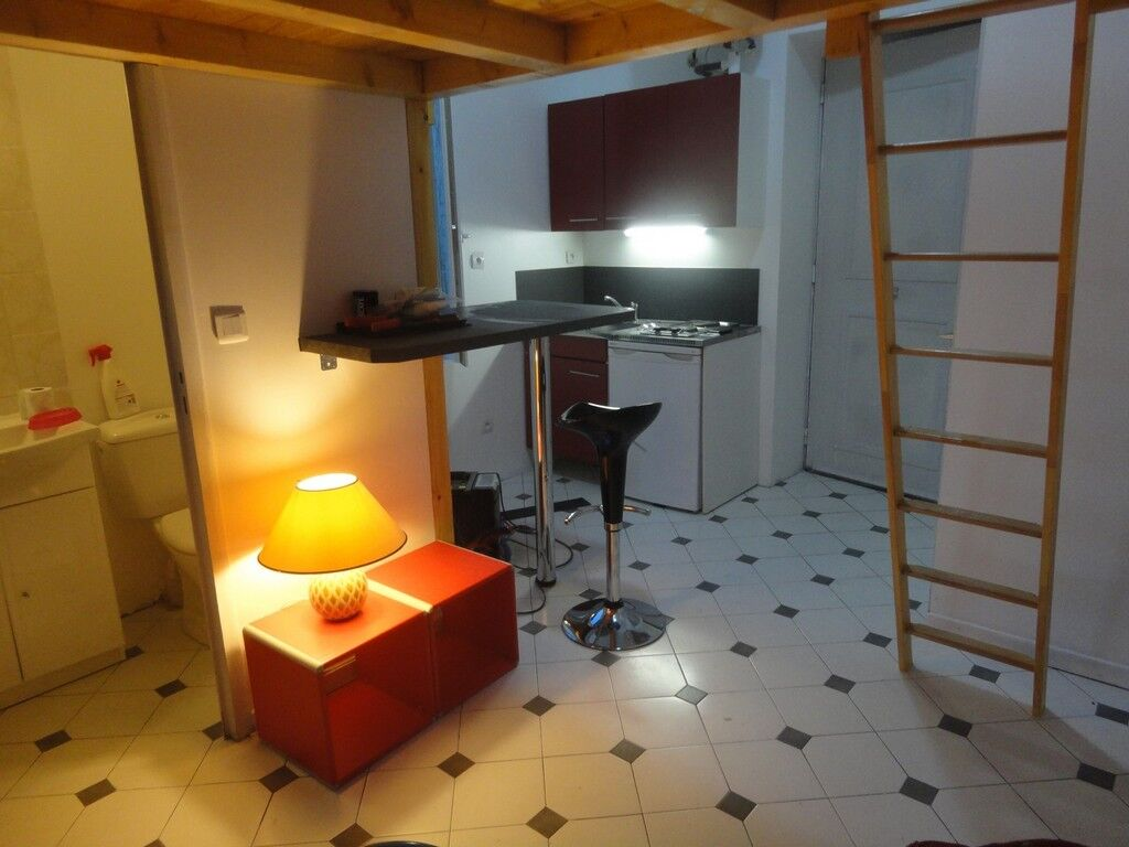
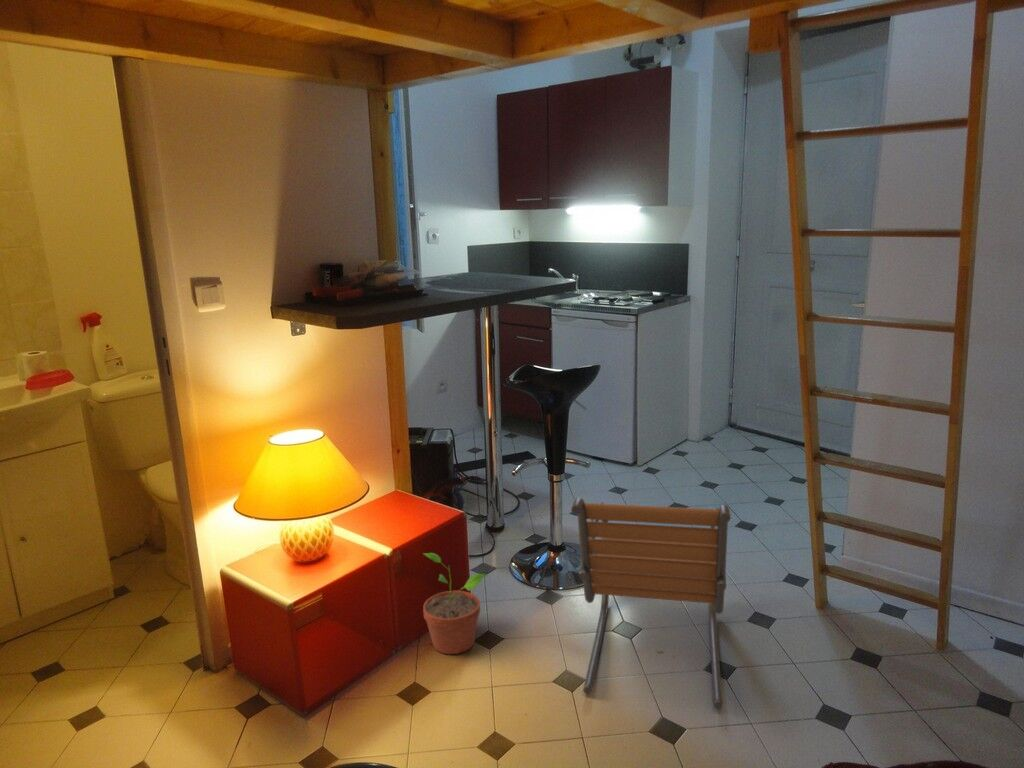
+ potted plant [422,552,488,655]
+ lounge chair [570,497,732,710]
